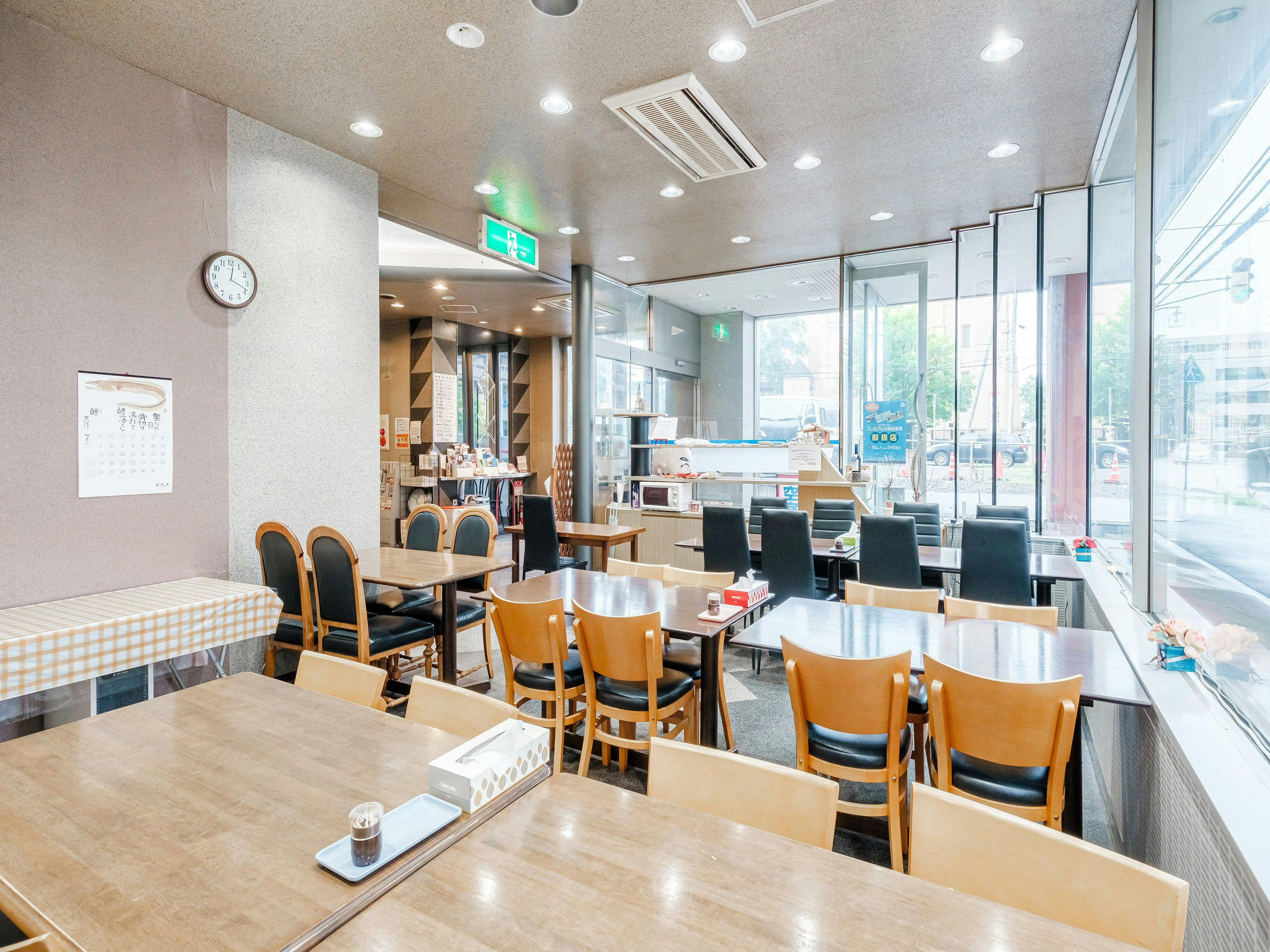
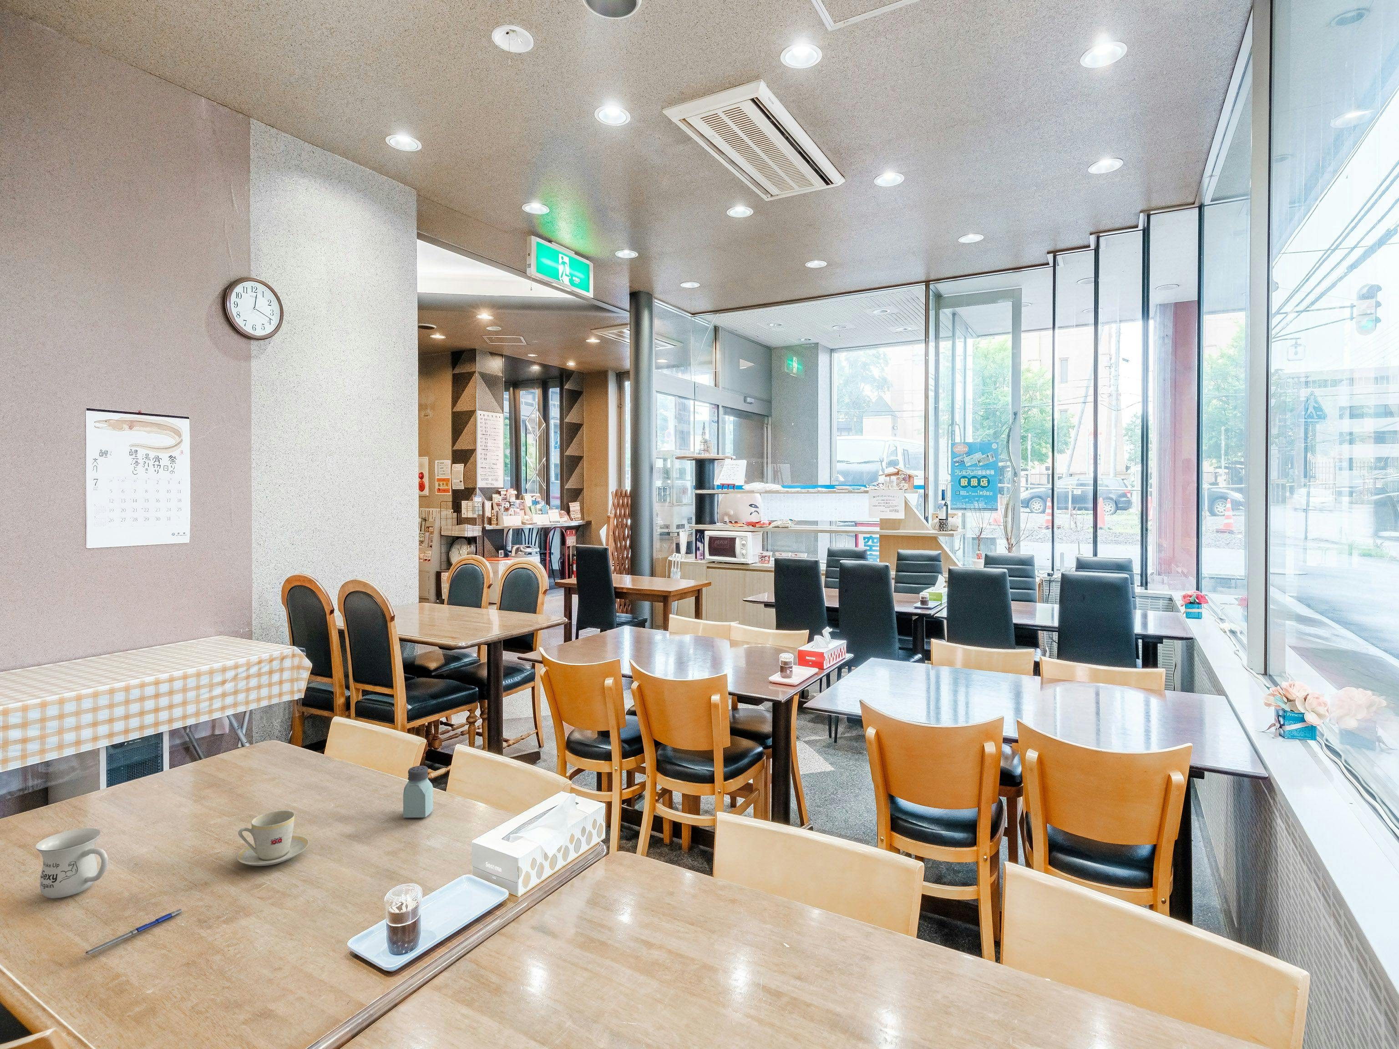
+ teacup [236,810,310,866]
+ pen [84,909,183,956]
+ saltshaker [403,766,434,819]
+ mug [35,828,109,899]
